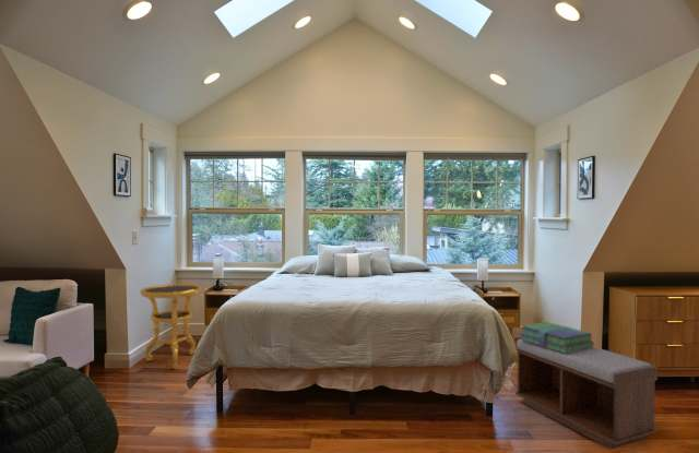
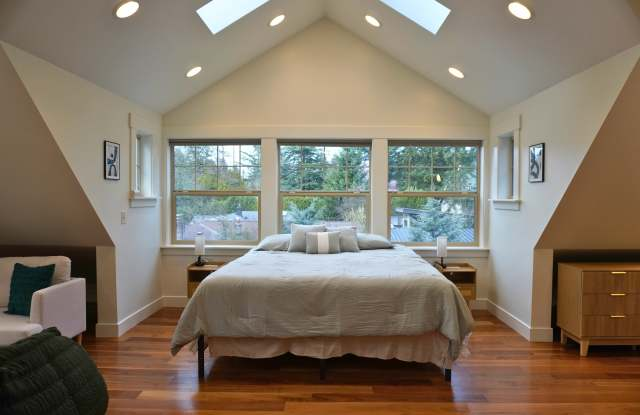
- stack of books [519,321,595,354]
- side table [139,283,204,370]
- bench [514,338,659,450]
